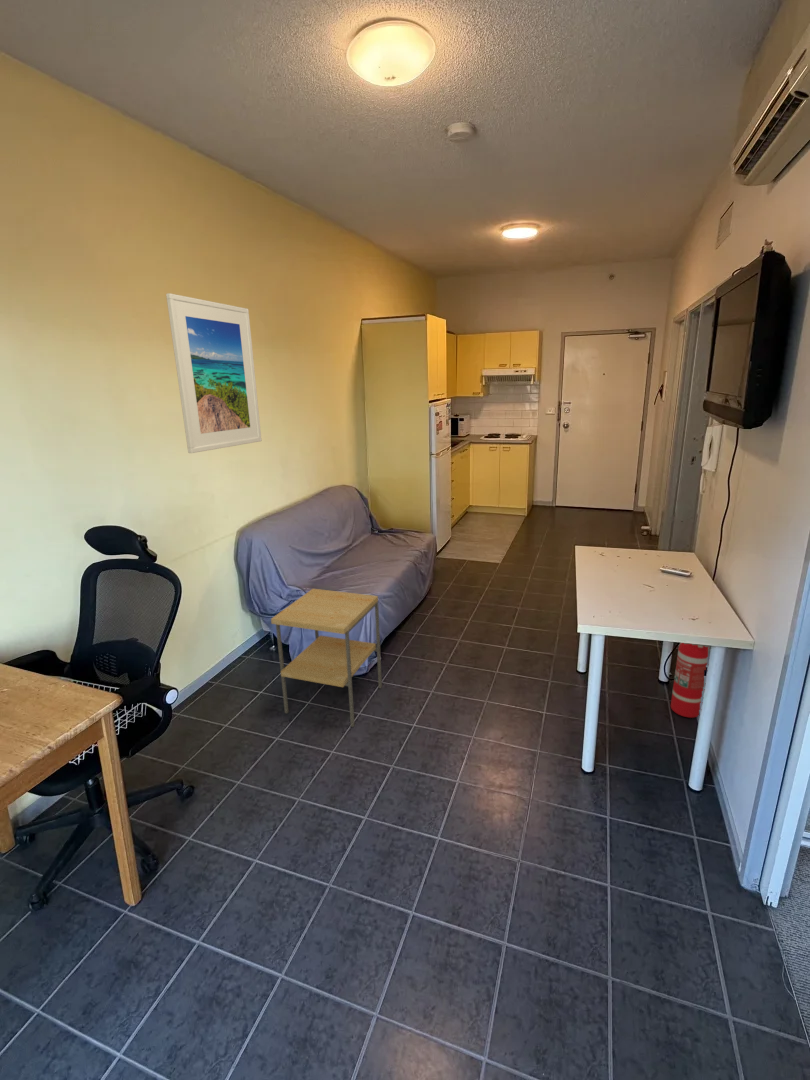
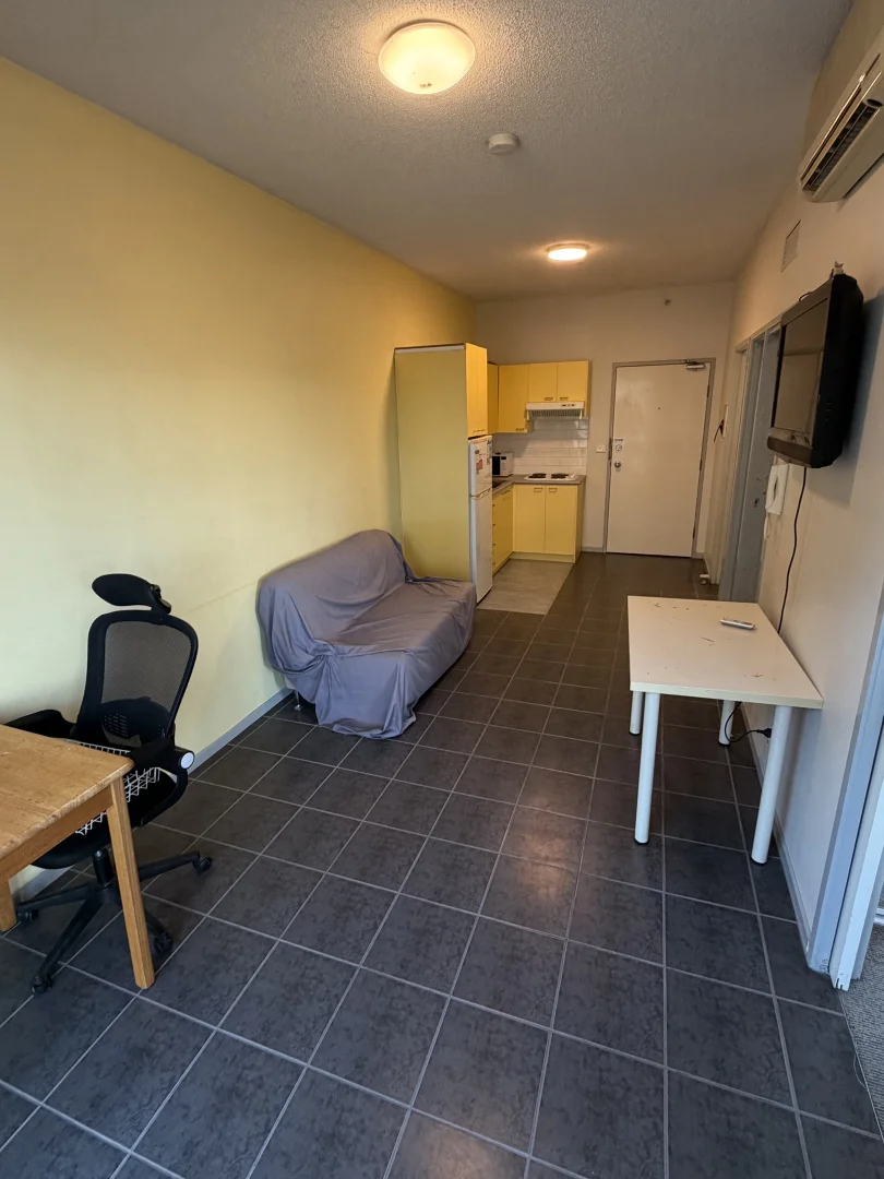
- side table [270,588,383,728]
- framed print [165,292,263,454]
- fire extinguisher [670,642,709,719]
